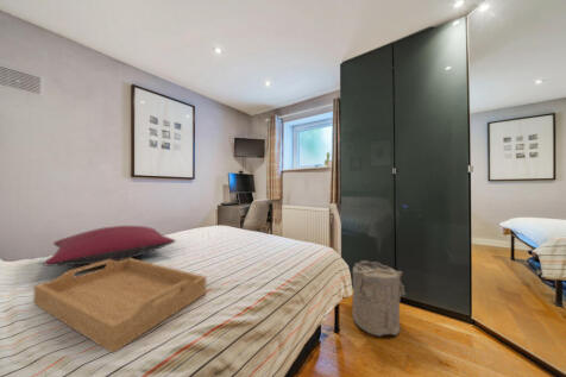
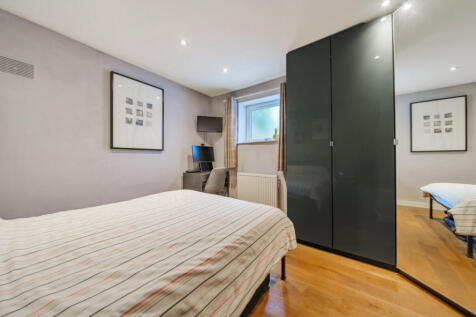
- pillow [42,225,177,268]
- serving tray [32,257,207,354]
- laundry hamper [351,259,407,338]
